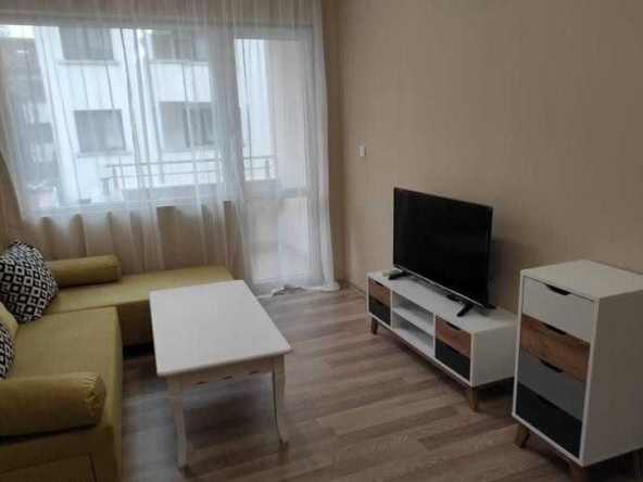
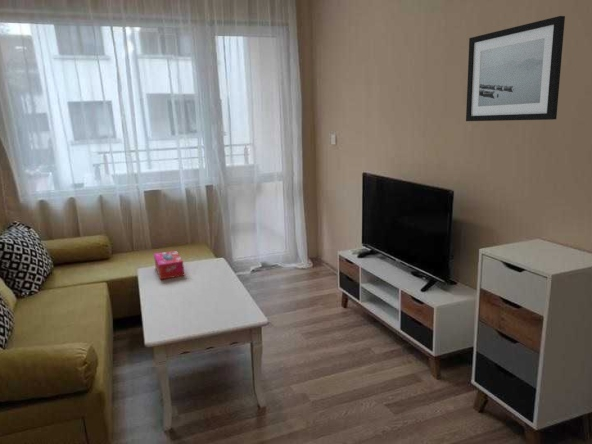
+ tissue box [153,250,185,281]
+ wall art [465,15,566,122]
